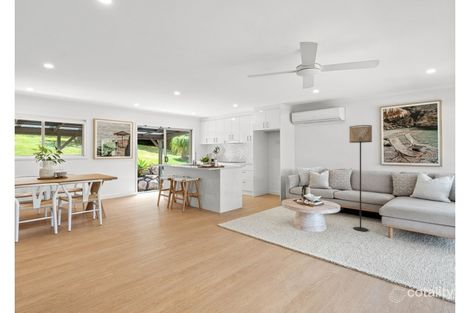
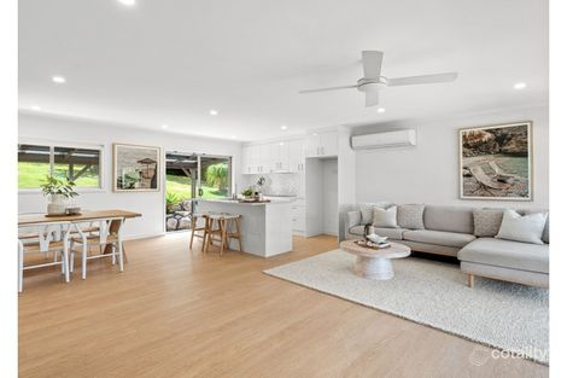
- floor lamp [348,124,373,232]
